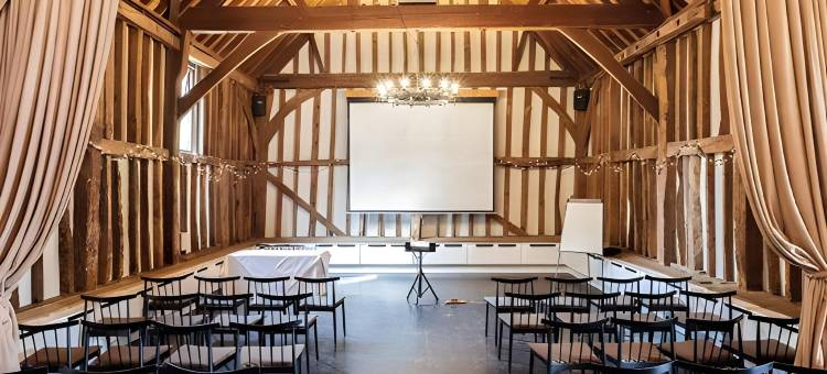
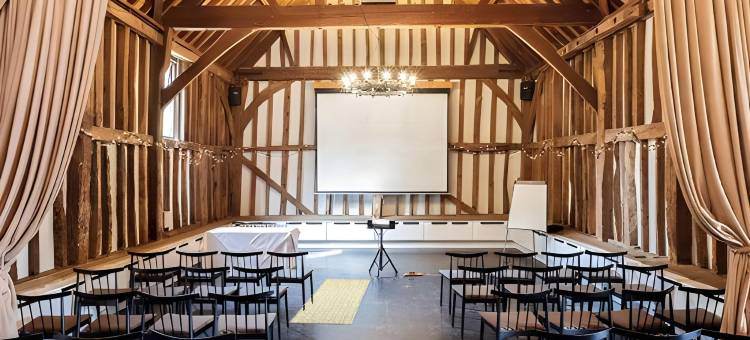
+ rug [288,278,371,326]
